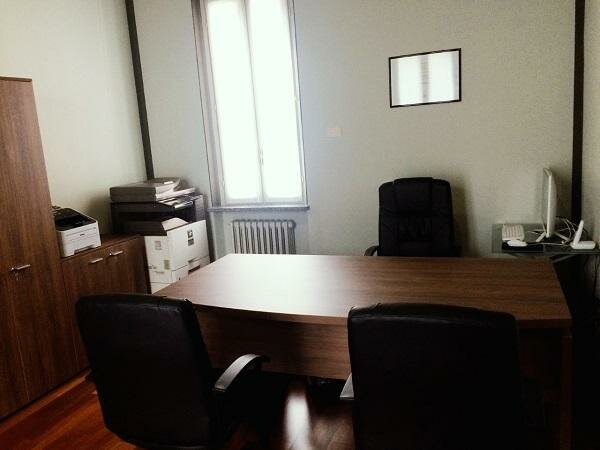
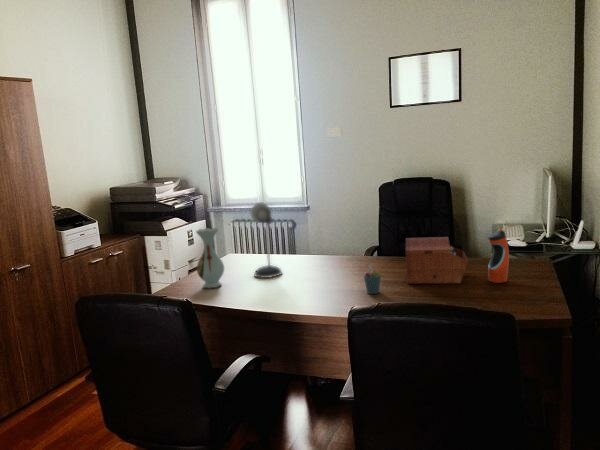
+ sewing box [405,236,469,285]
+ water bottle [487,227,510,284]
+ vase [195,227,225,289]
+ desk lamp [249,201,283,279]
+ pen holder [363,263,382,295]
